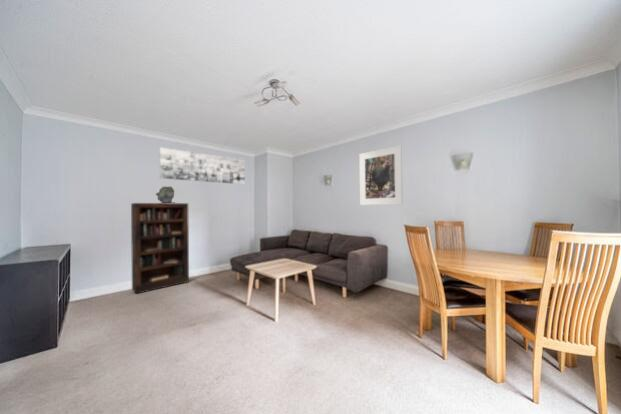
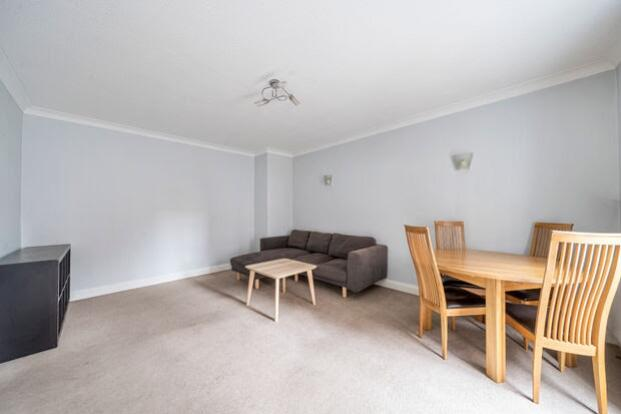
- sculpture bust [155,185,176,203]
- wall art [159,146,246,185]
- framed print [358,144,404,206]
- bookcase [130,202,190,295]
